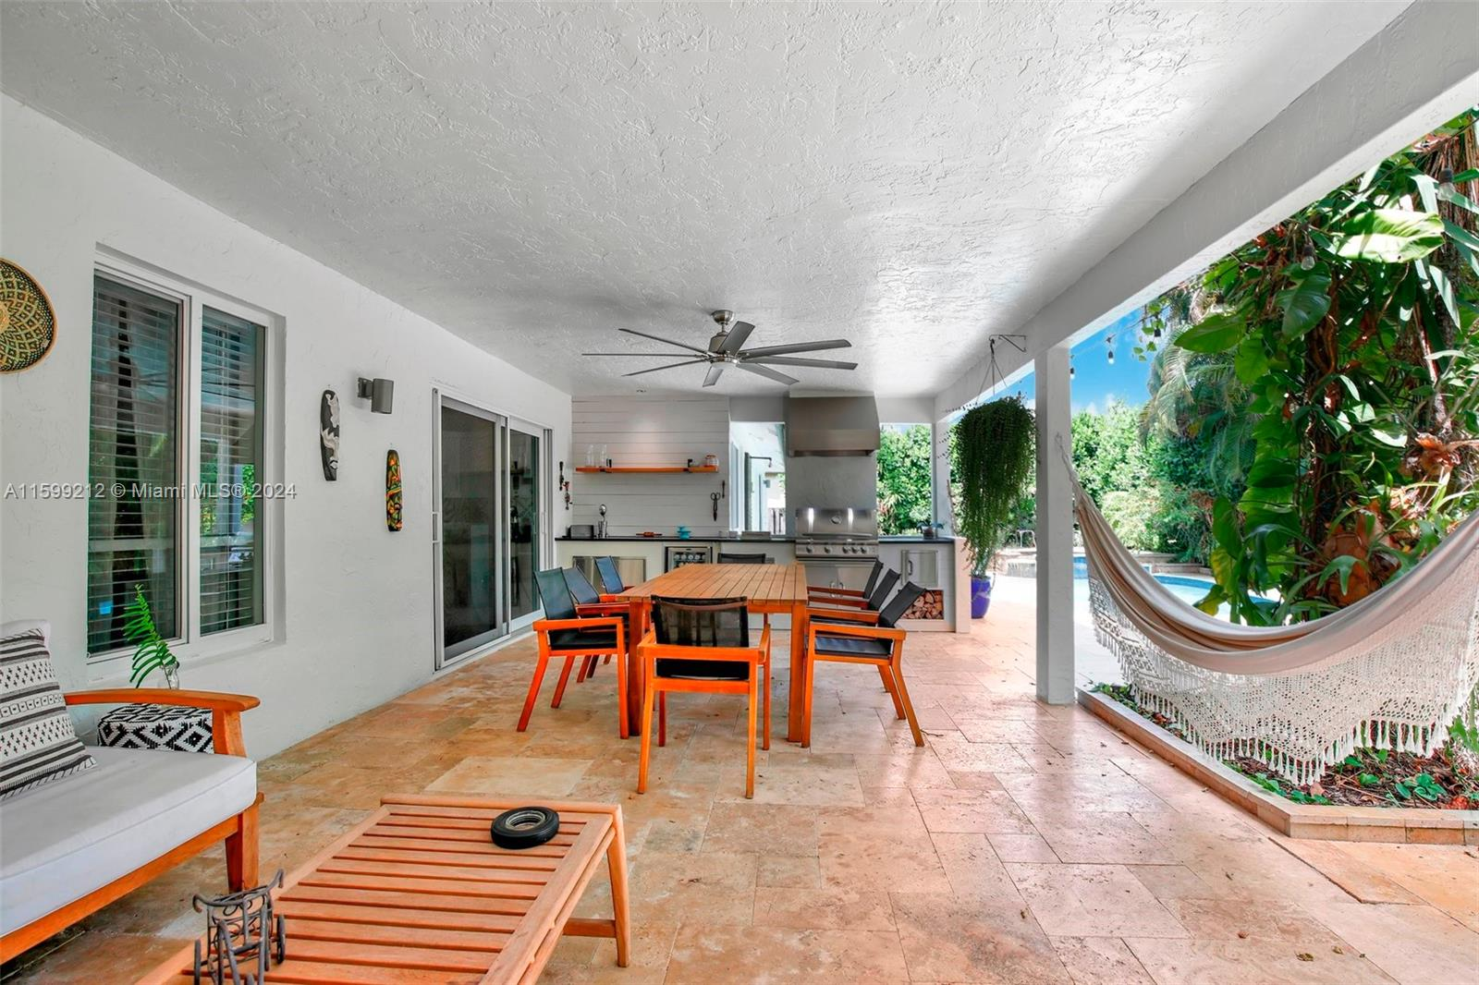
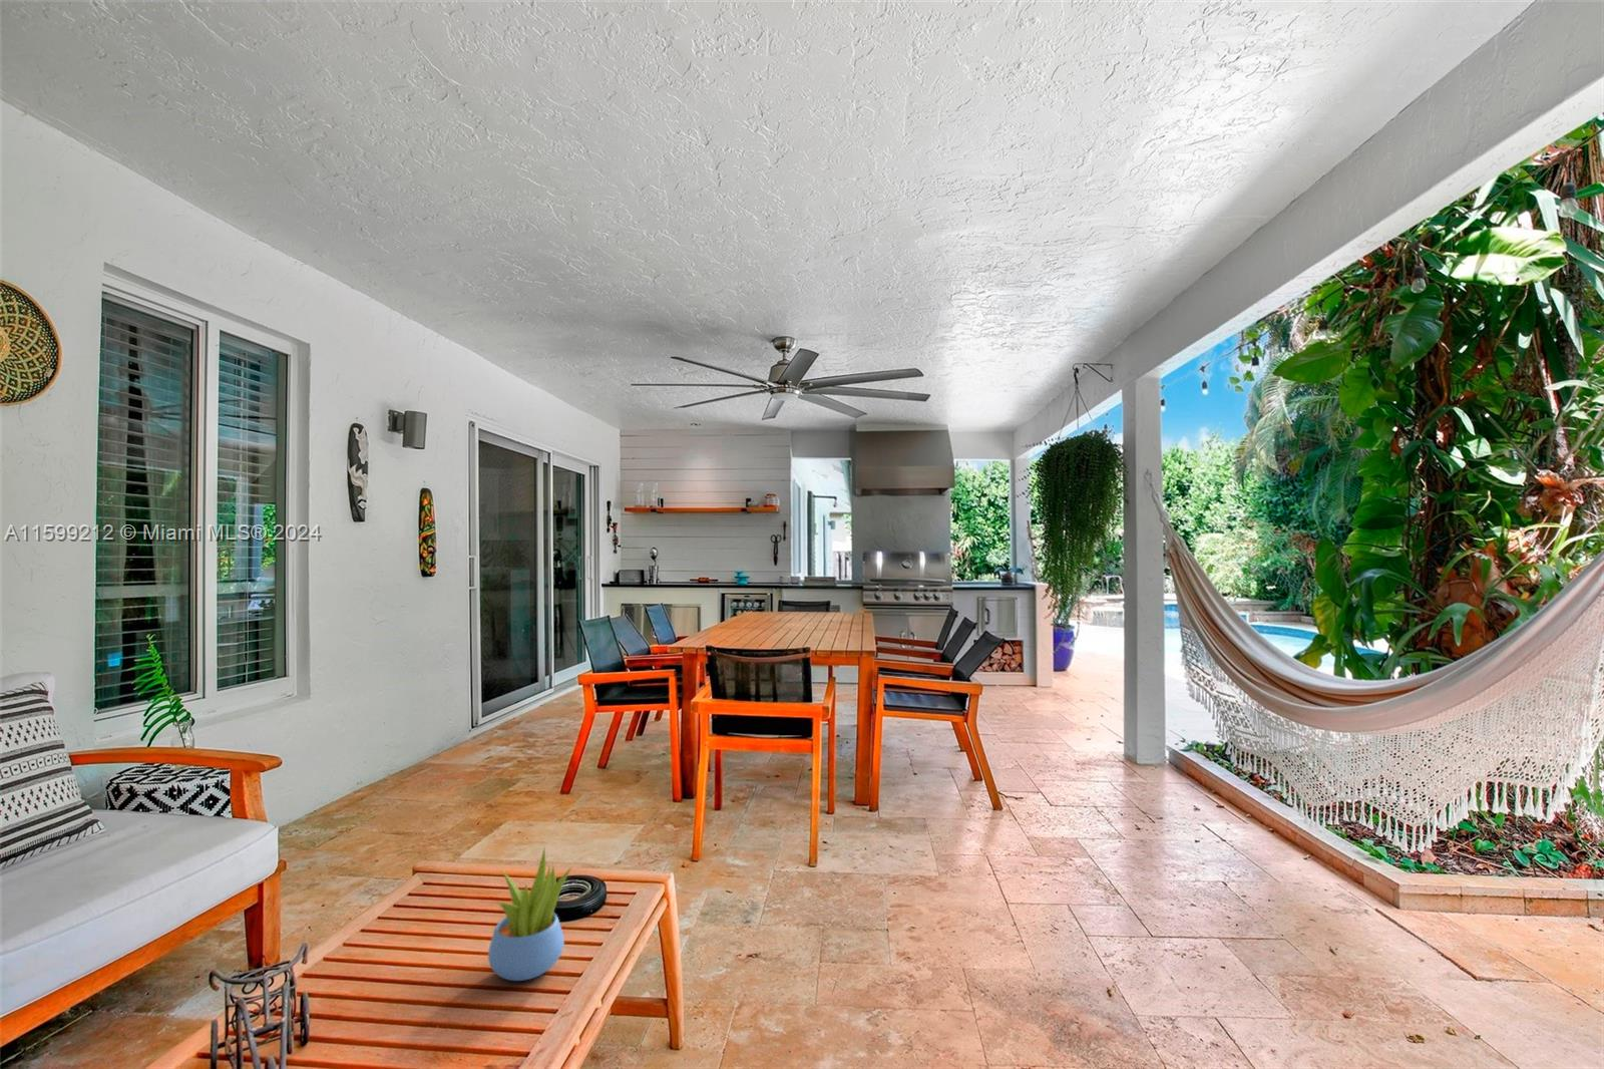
+ succulent plant [488,846,574,982]
